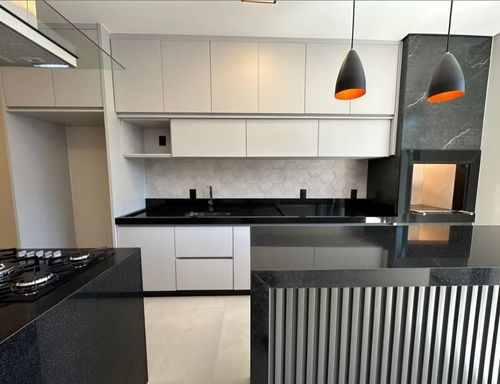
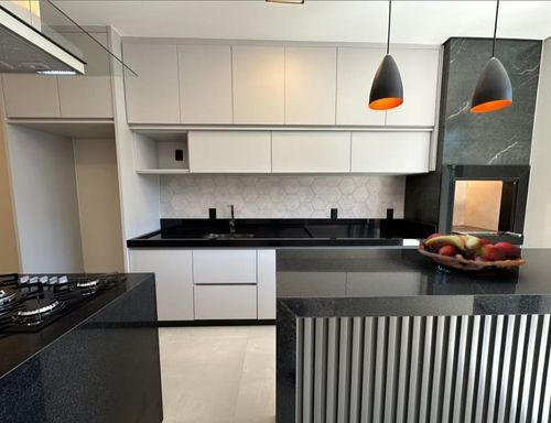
+ fruit basket [417,232,527,276]
